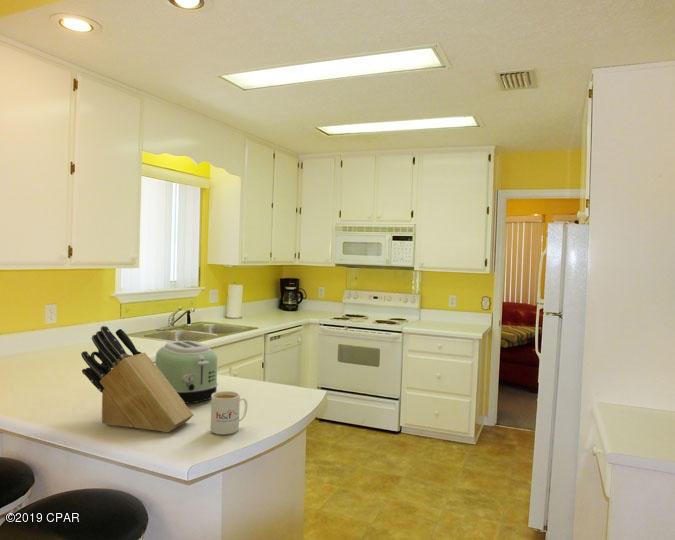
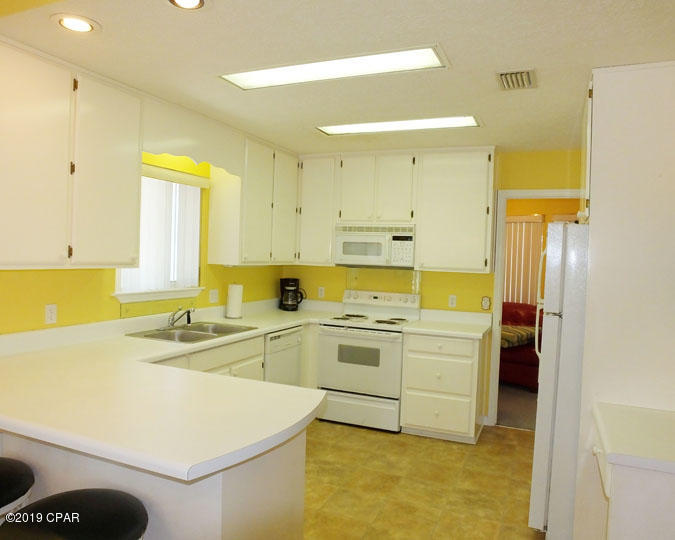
- knife block [80,325,194,433]
- mug [209,390,248,436]
- toaster [155,340,219,405]
